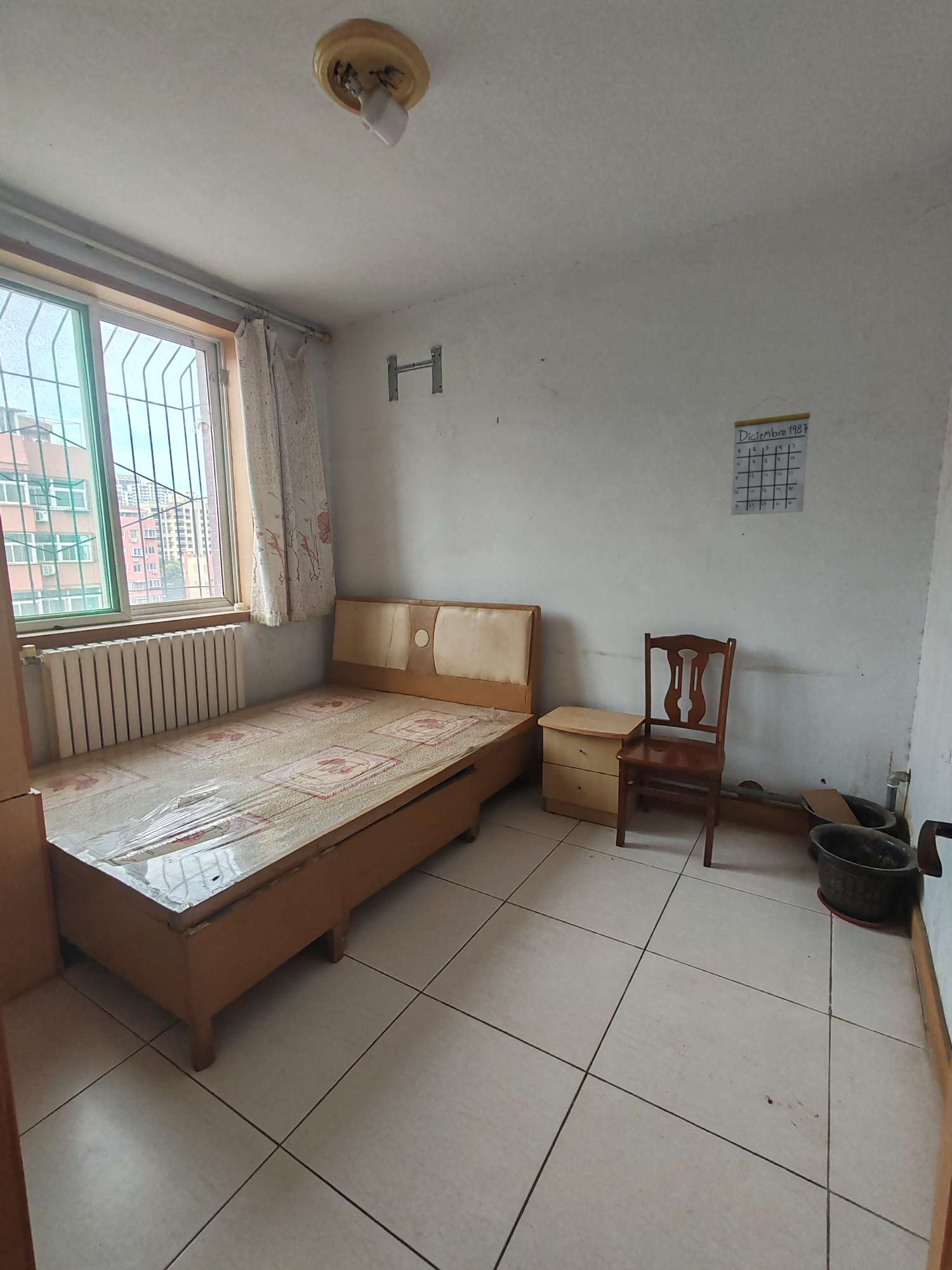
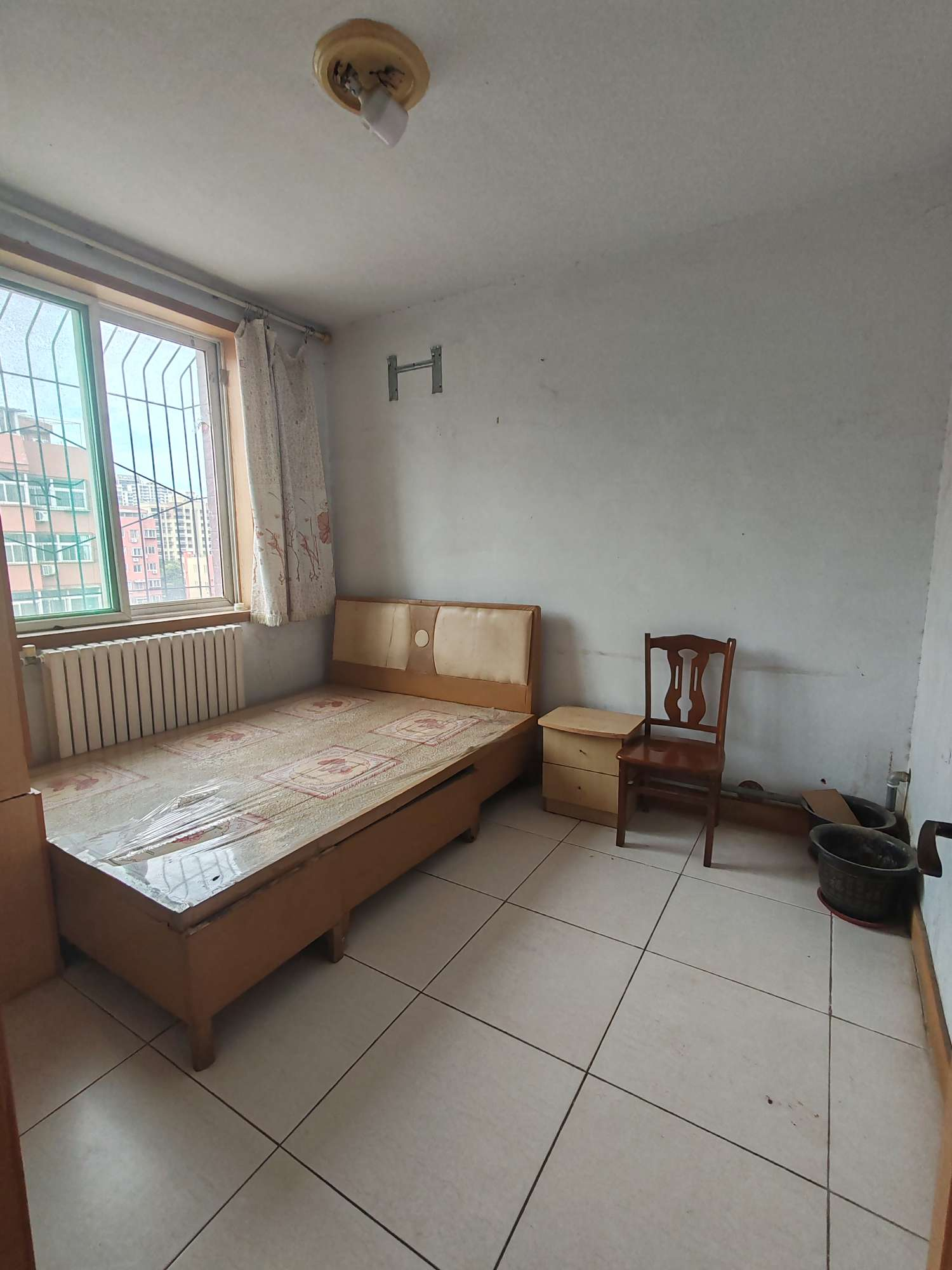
- calendar [731,394,810,516]
